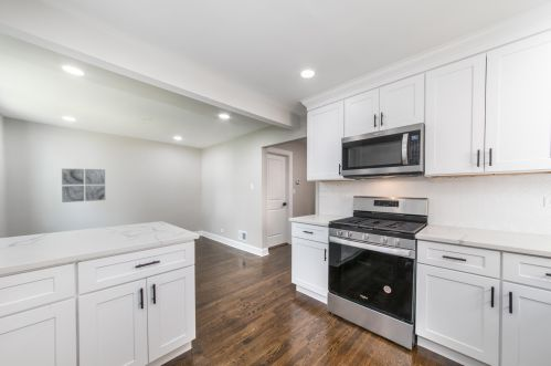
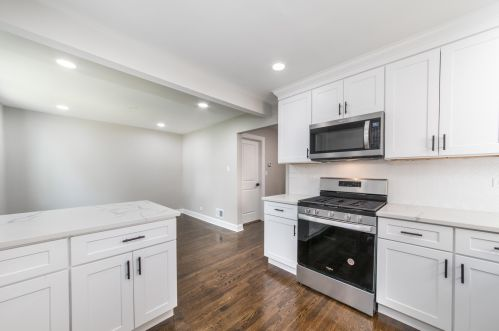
- wall art [61,167,106,203]
